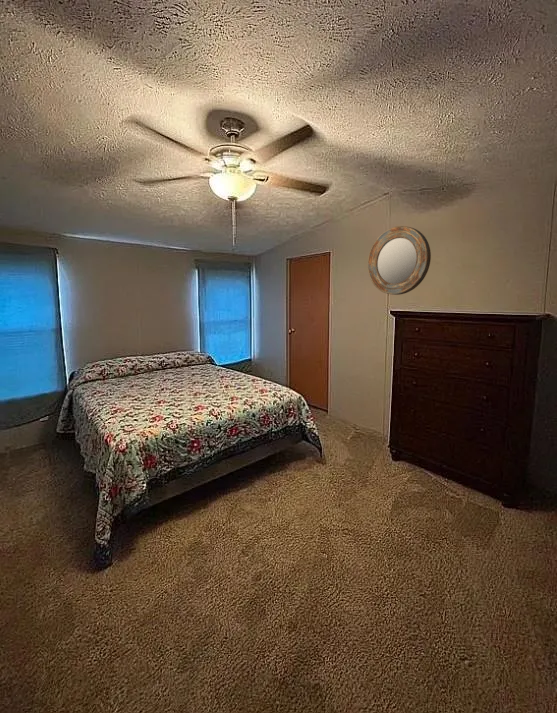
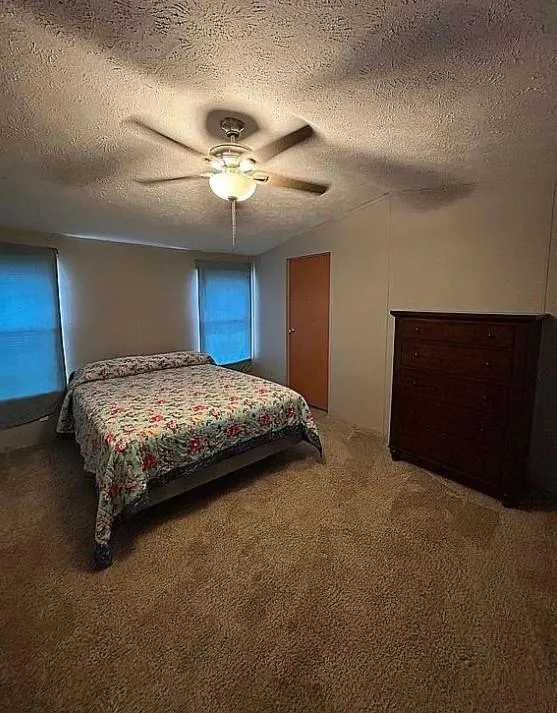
- home mirror [367,225,432,296]
